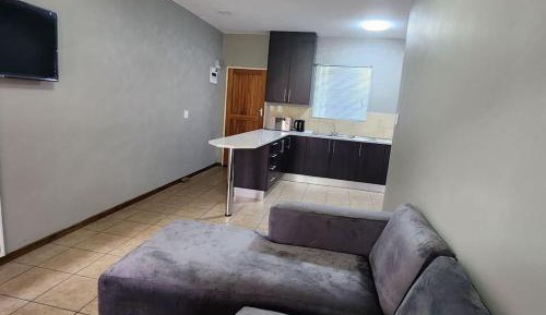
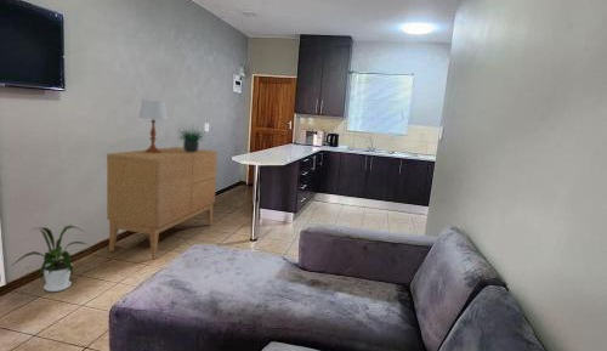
+ table lamp [138,98,169,153]
+ potted plant [178,123,208,152]
+ sideboard [106,146,219,260]
+ house plant [10,223,87,293]
